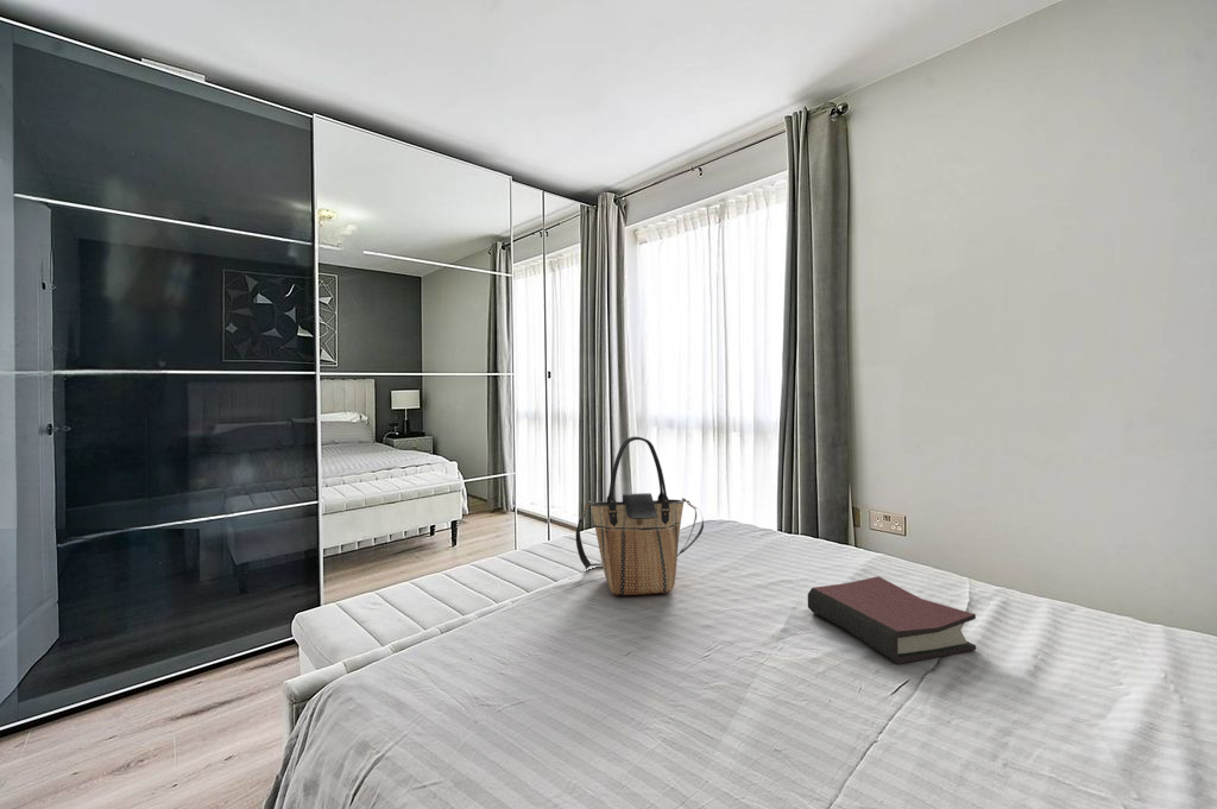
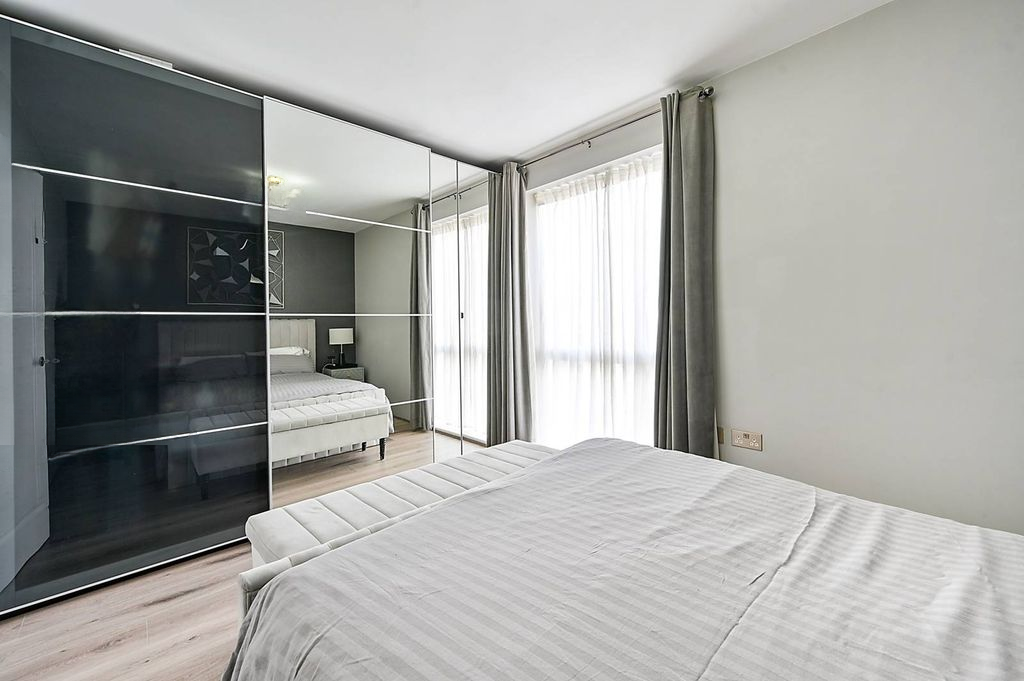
- tote bag [575,436,705,596]
- hardback book [807,575,977,665]
